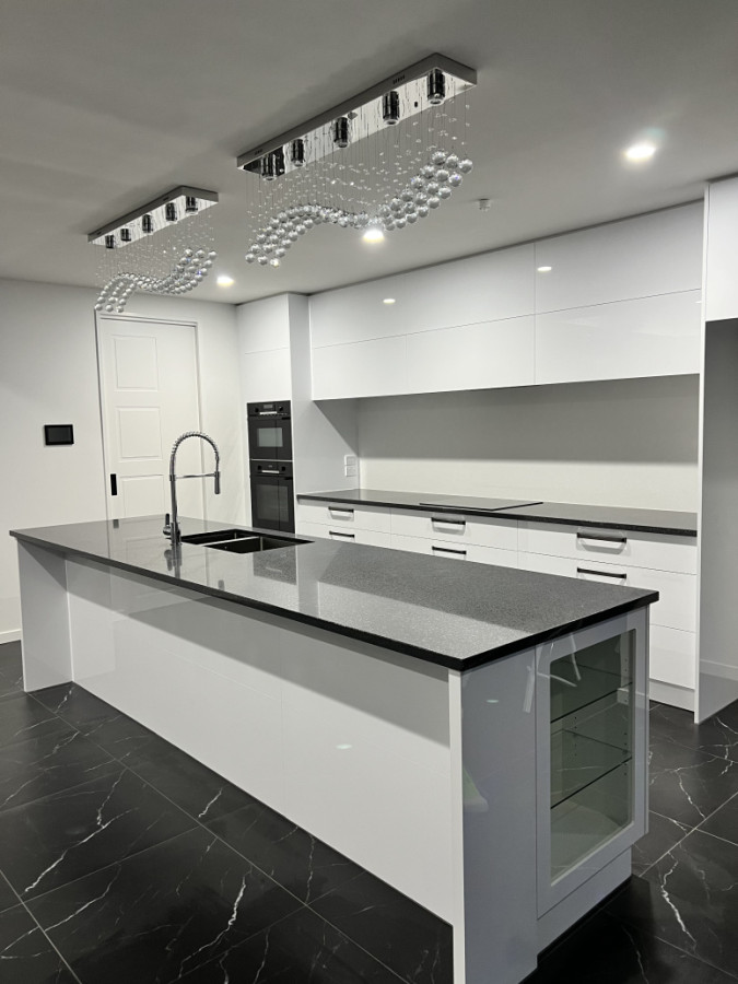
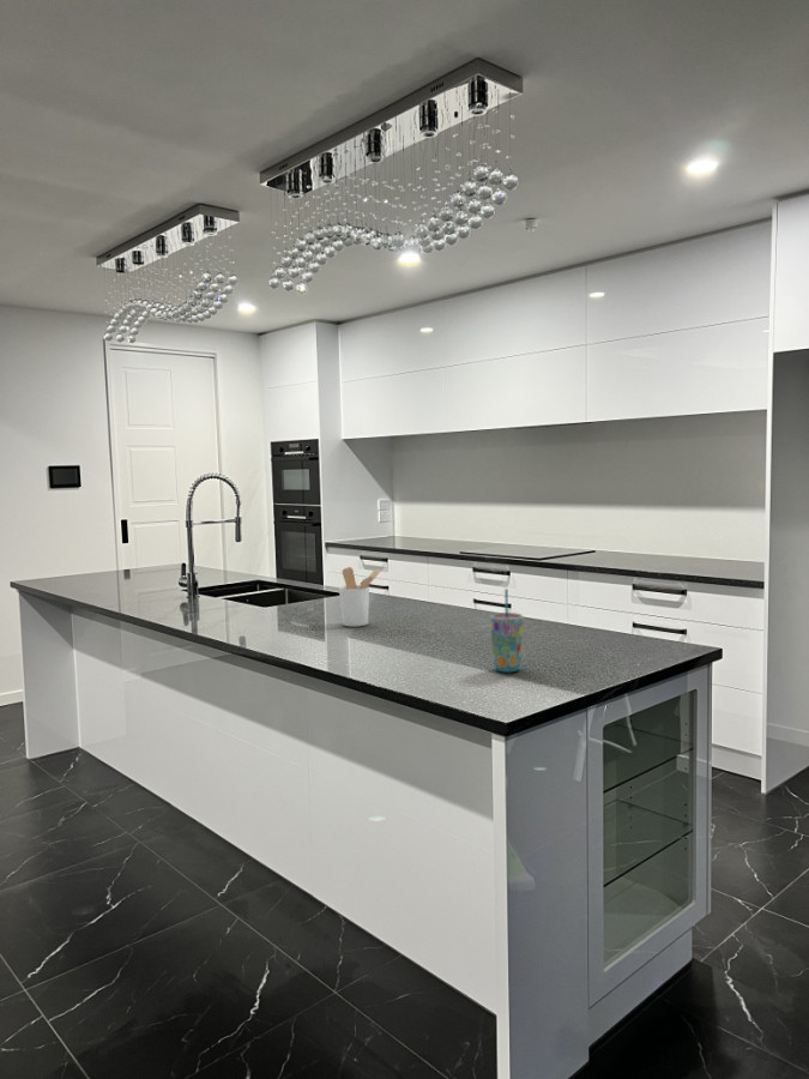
+ cup [489,587,525,674]
+ utensil holder [338,566,382,627]
